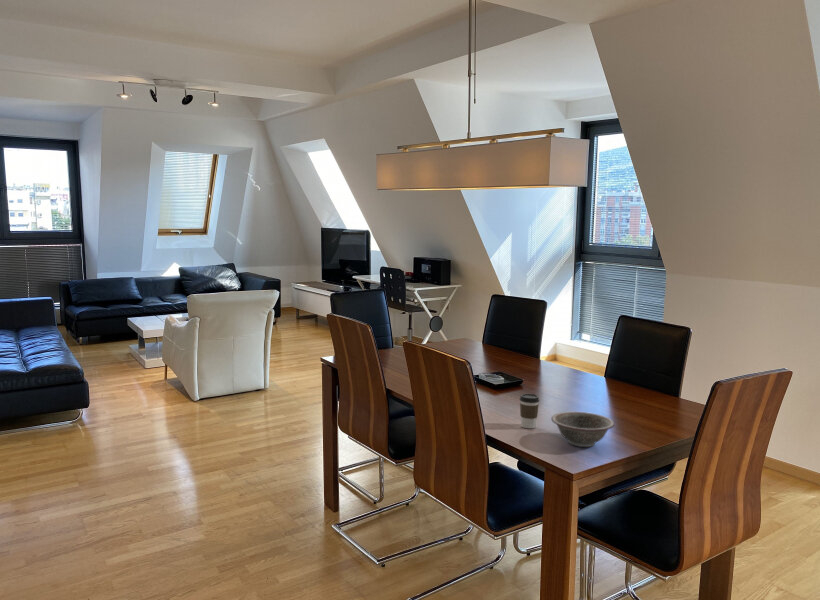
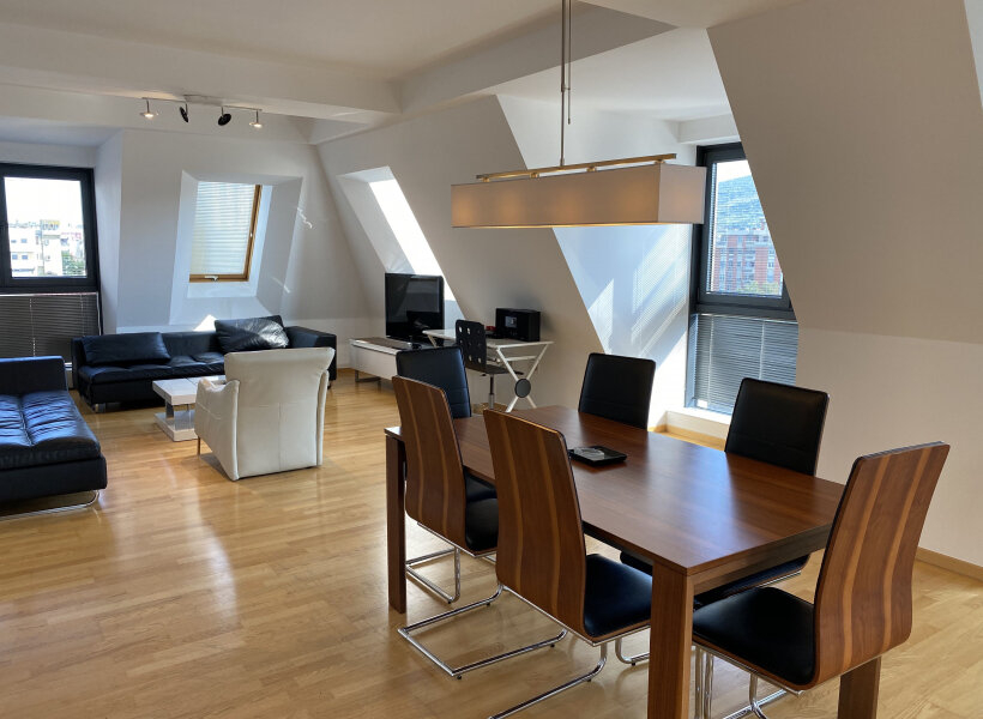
- coffee cup [519,393,540,429]
- decorative bowl [550,411,616,448]
